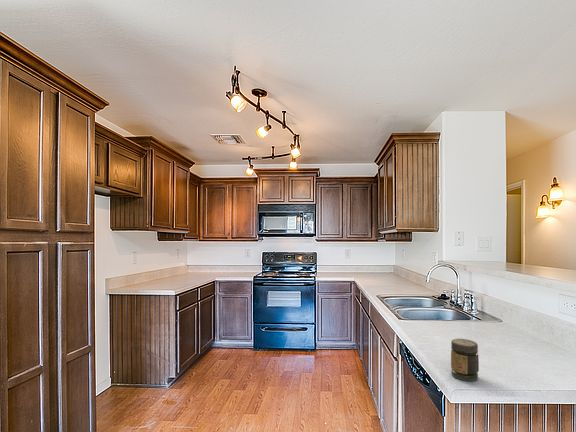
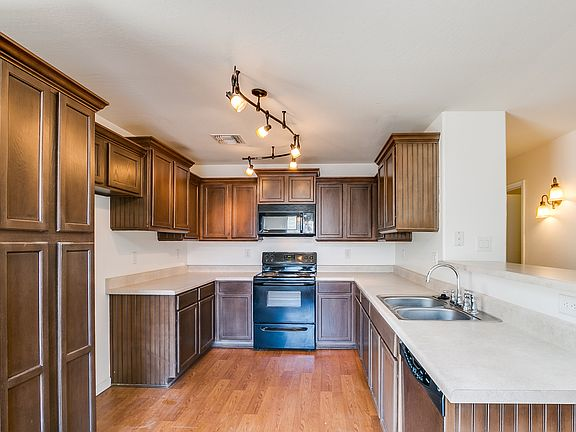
- jar [450,338,480,382]
